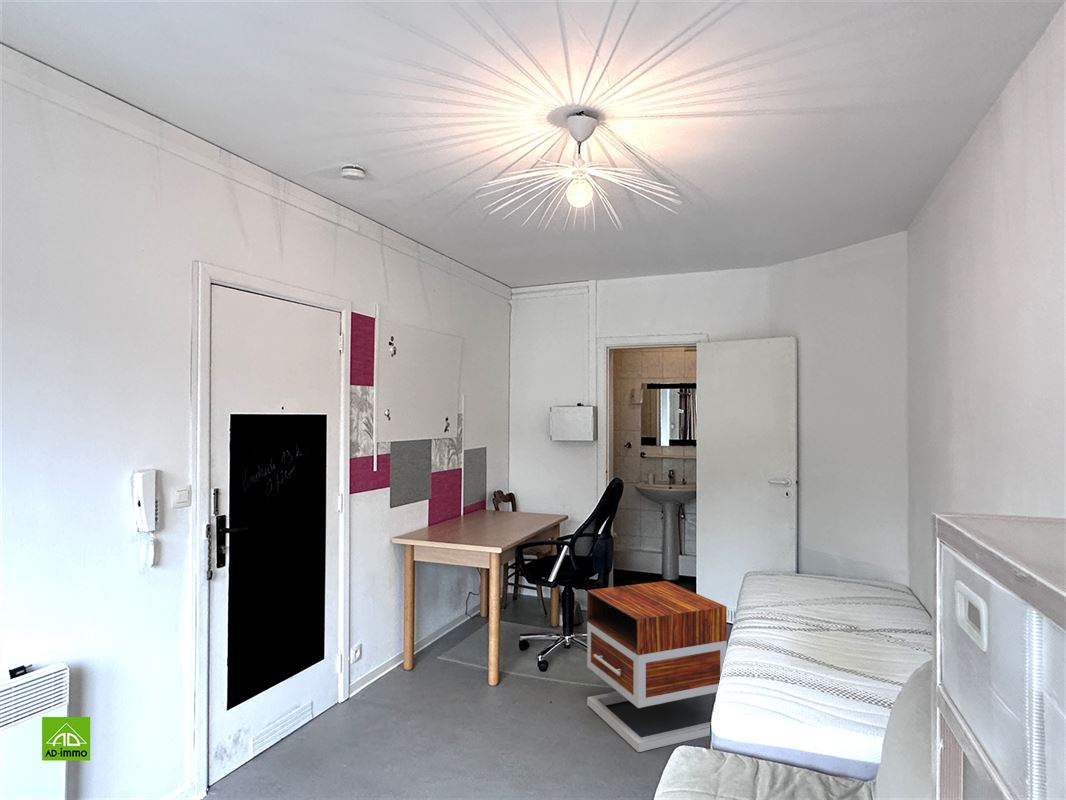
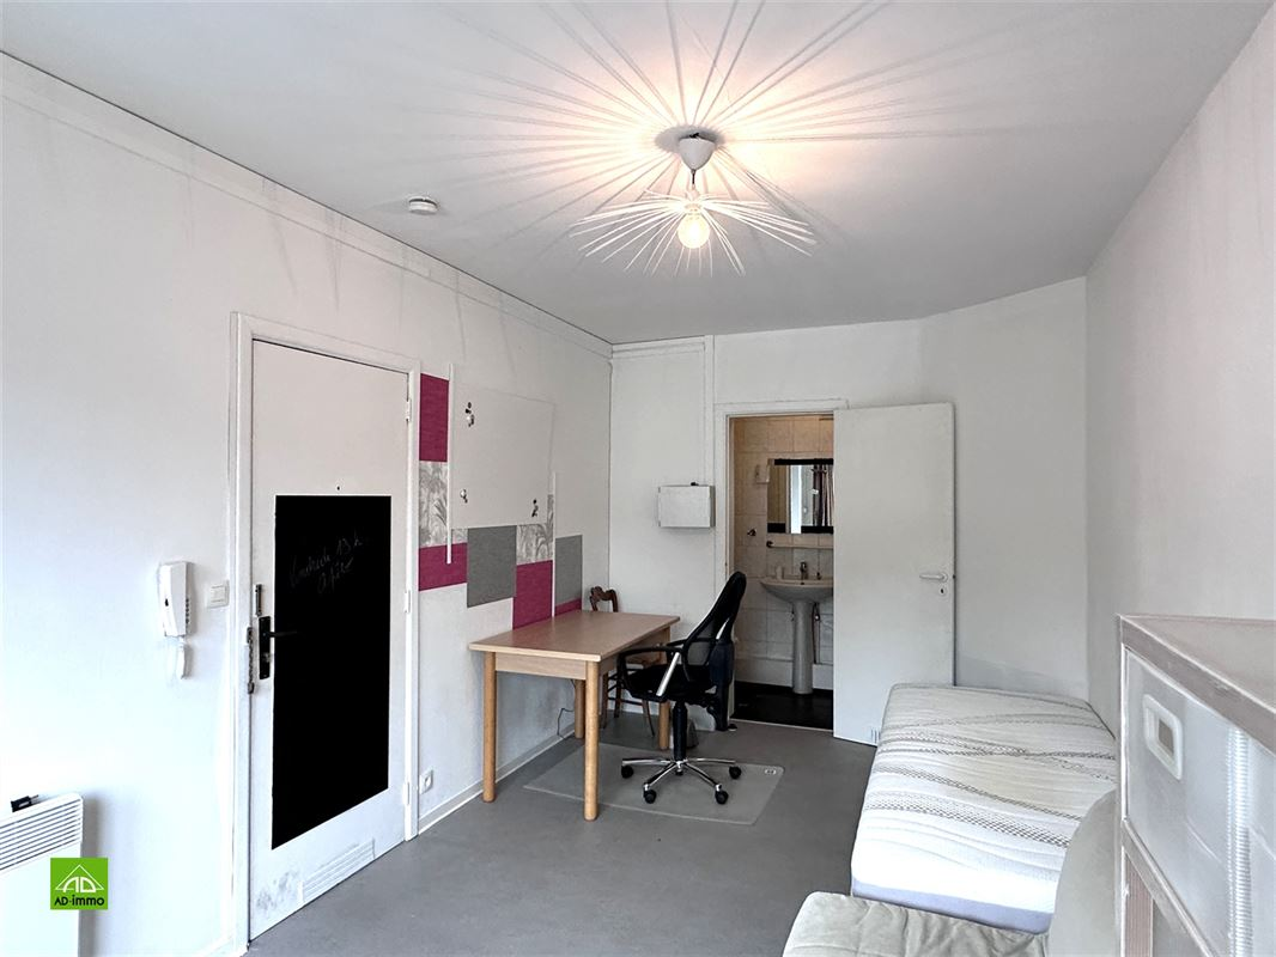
- nightstand [586,580,728,753]
